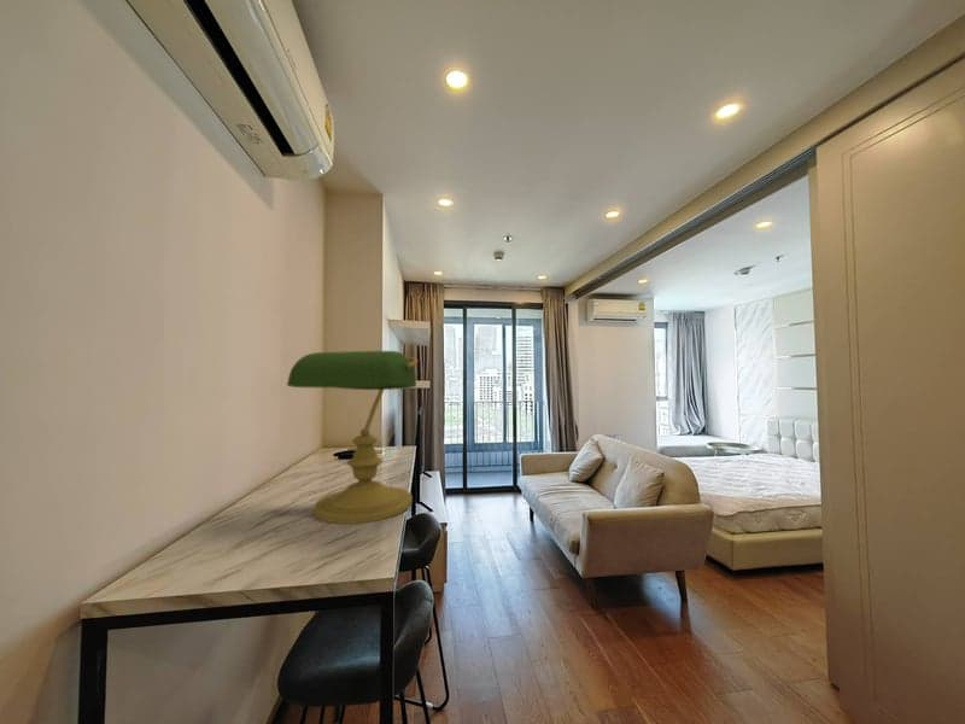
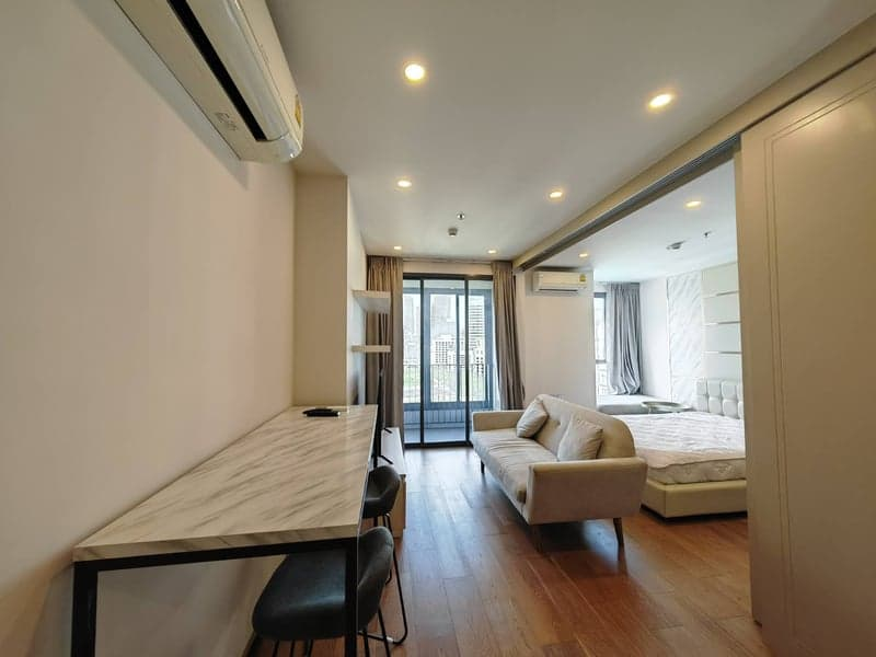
- desk lamp [286,350,419,525]
